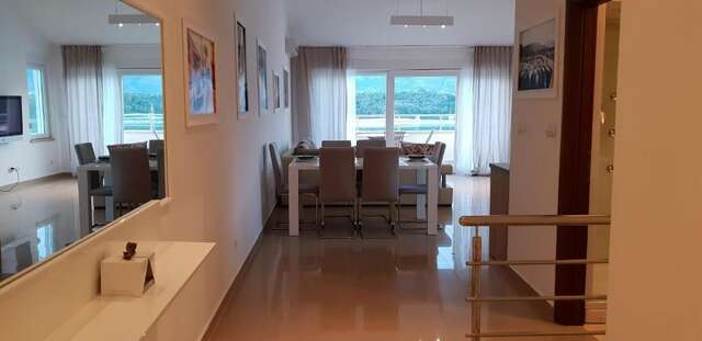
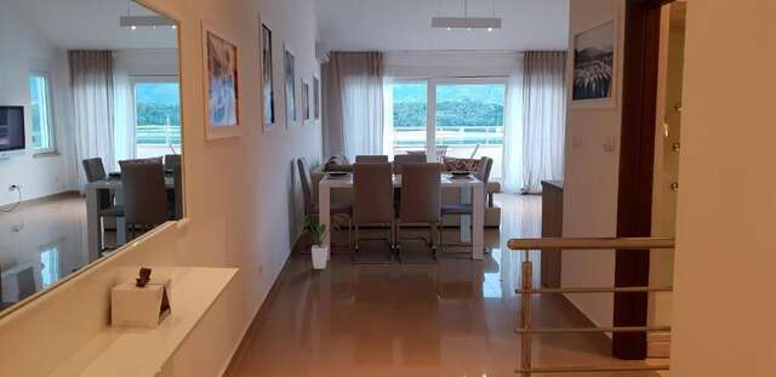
+ house plant [295,212,343,270]
